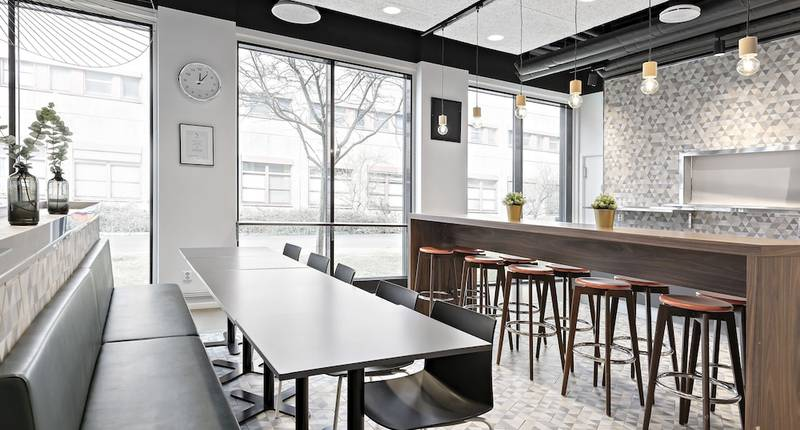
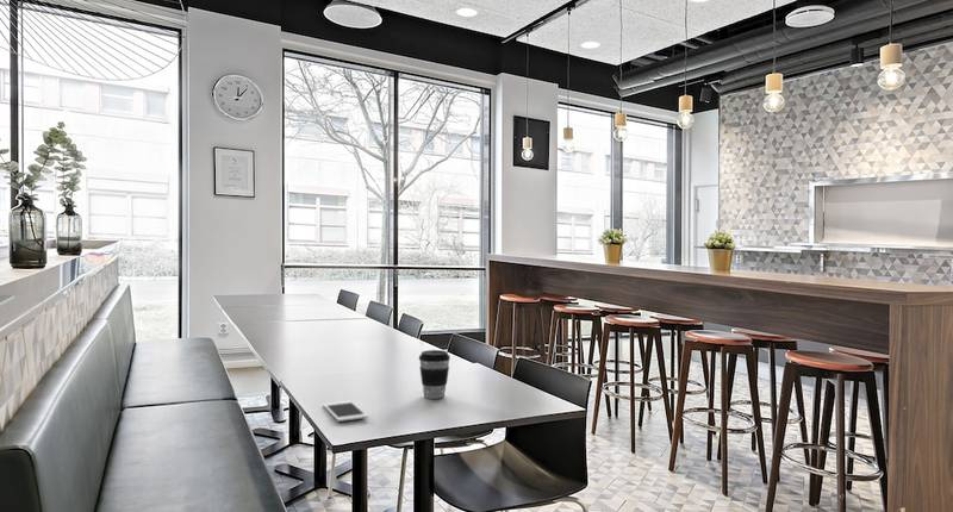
+ coffee cup [418,349,451,400]
+ cell phone [323,400,369,423]
